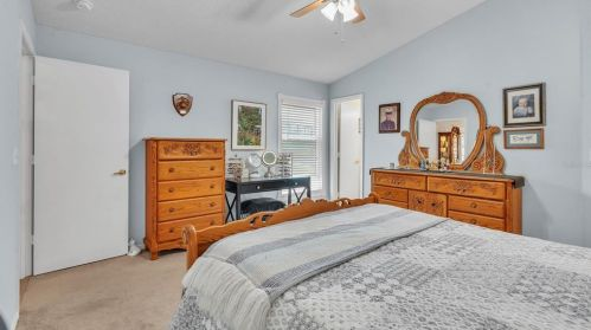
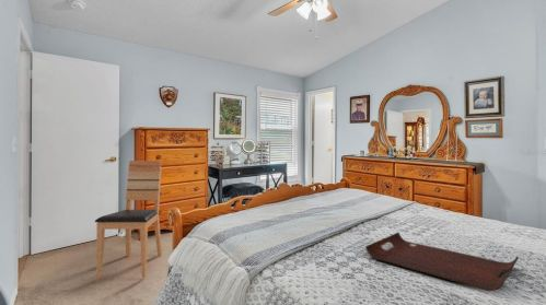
+ serving tray [364,232,520,292]
+ chair [94,160,163,280]
